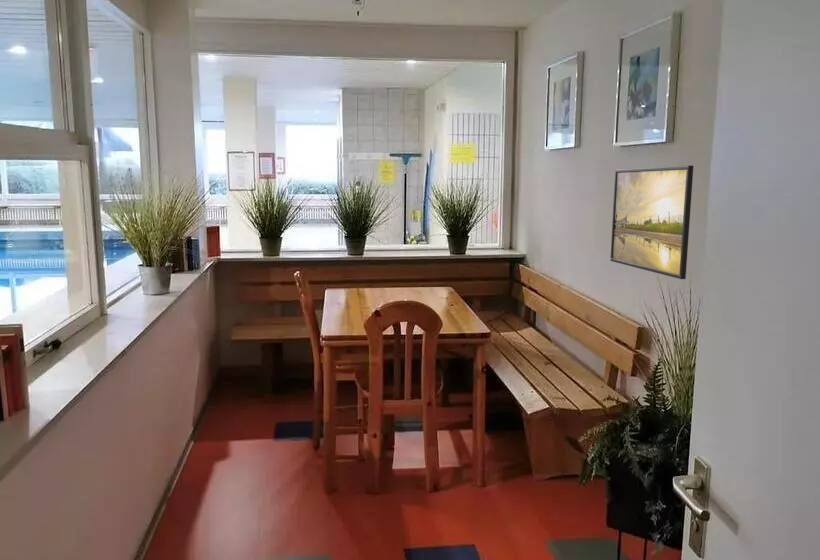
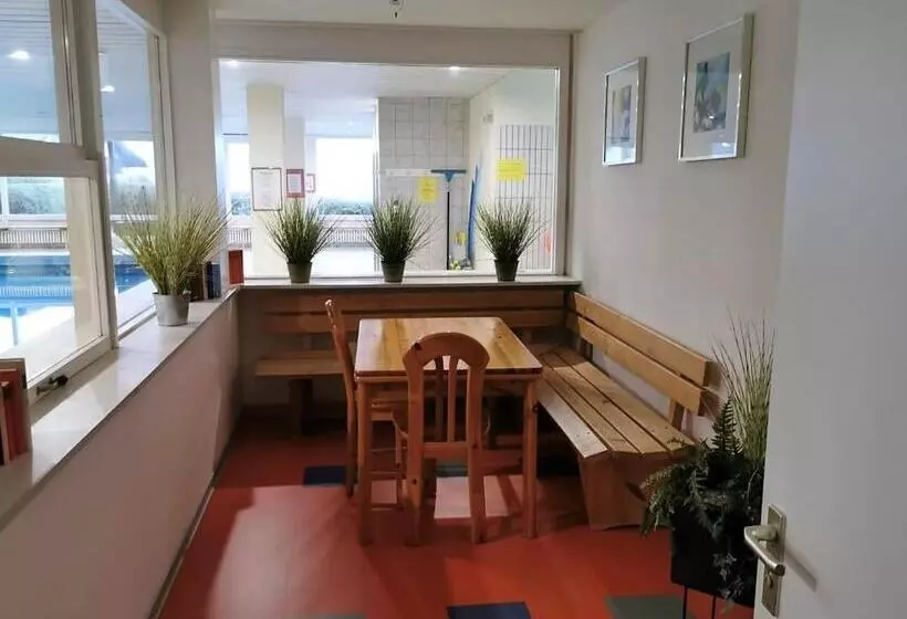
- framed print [609,164,694,280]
